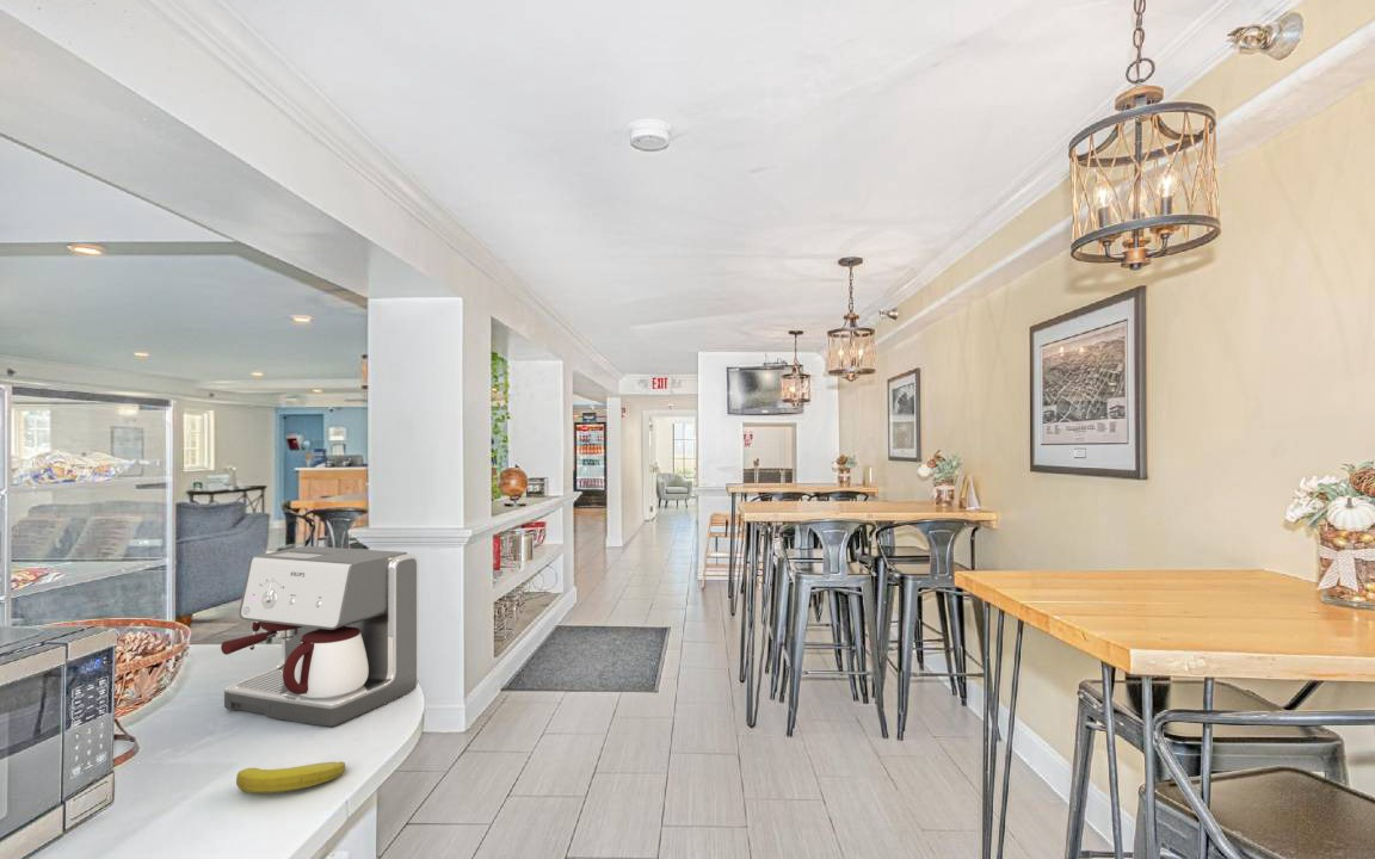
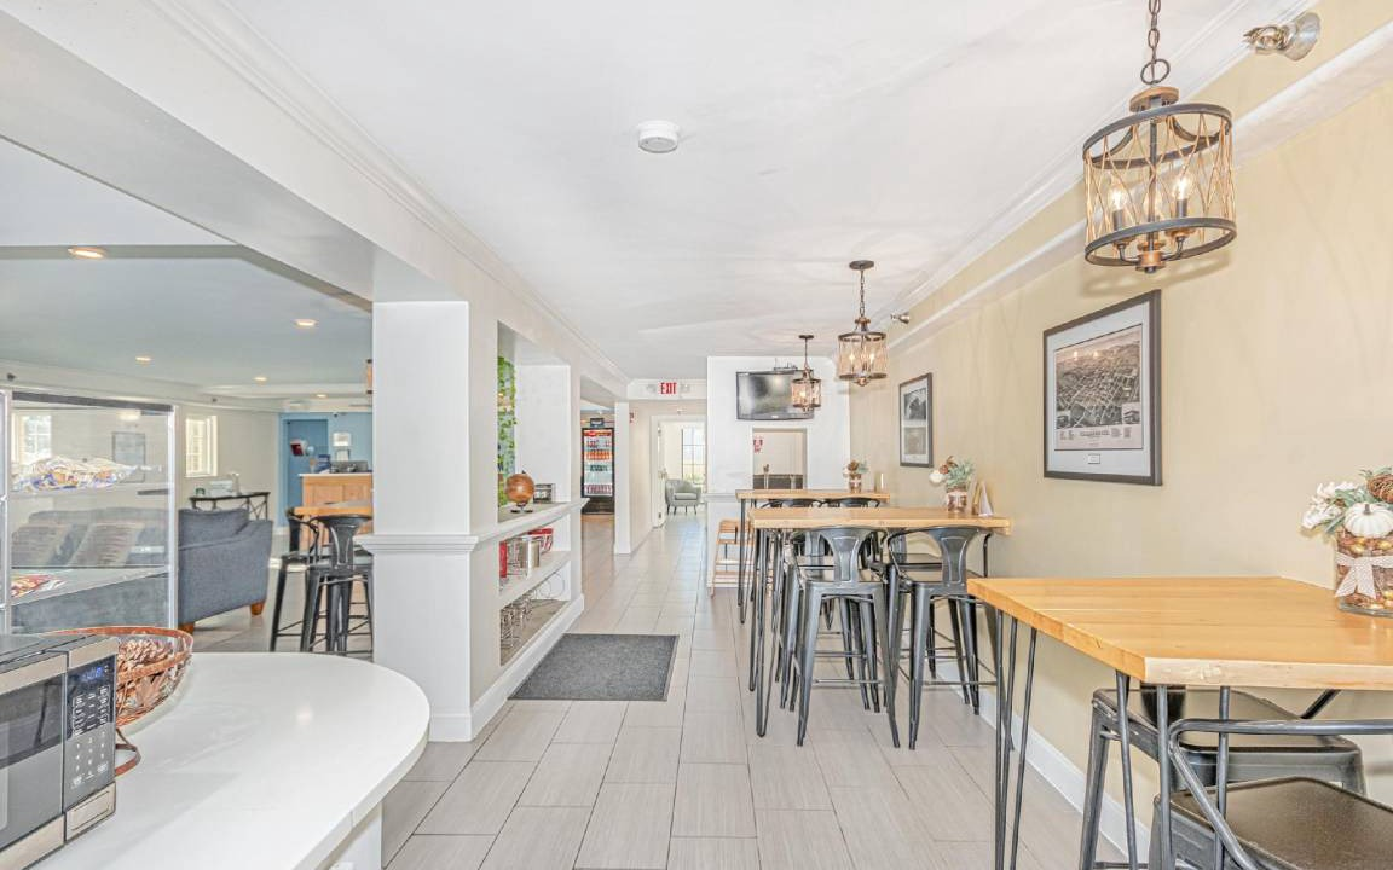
- banana [235,760,346,795]
- coffee maker [220,545,420,728]
